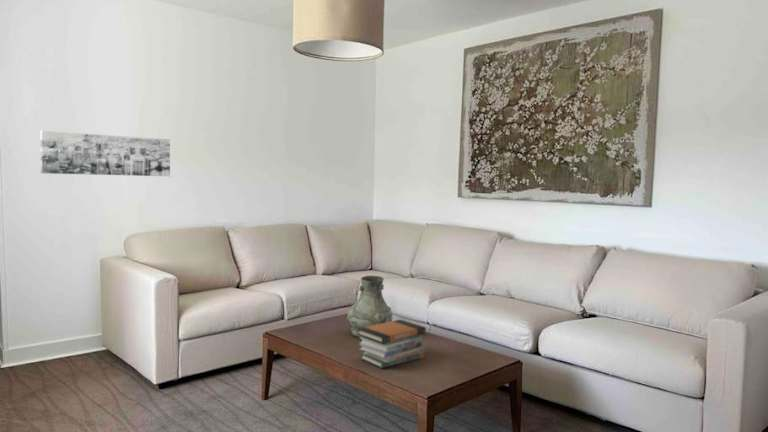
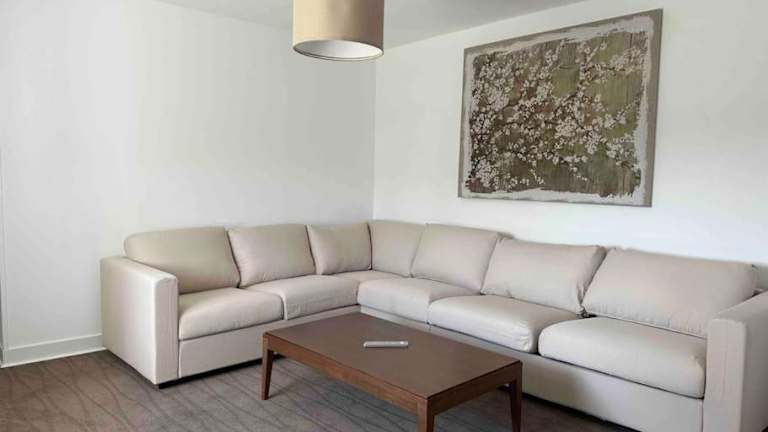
- vase [346,275,394,338]
- book stack [357,319,427,369]
- wall art [39,129,171,177]
